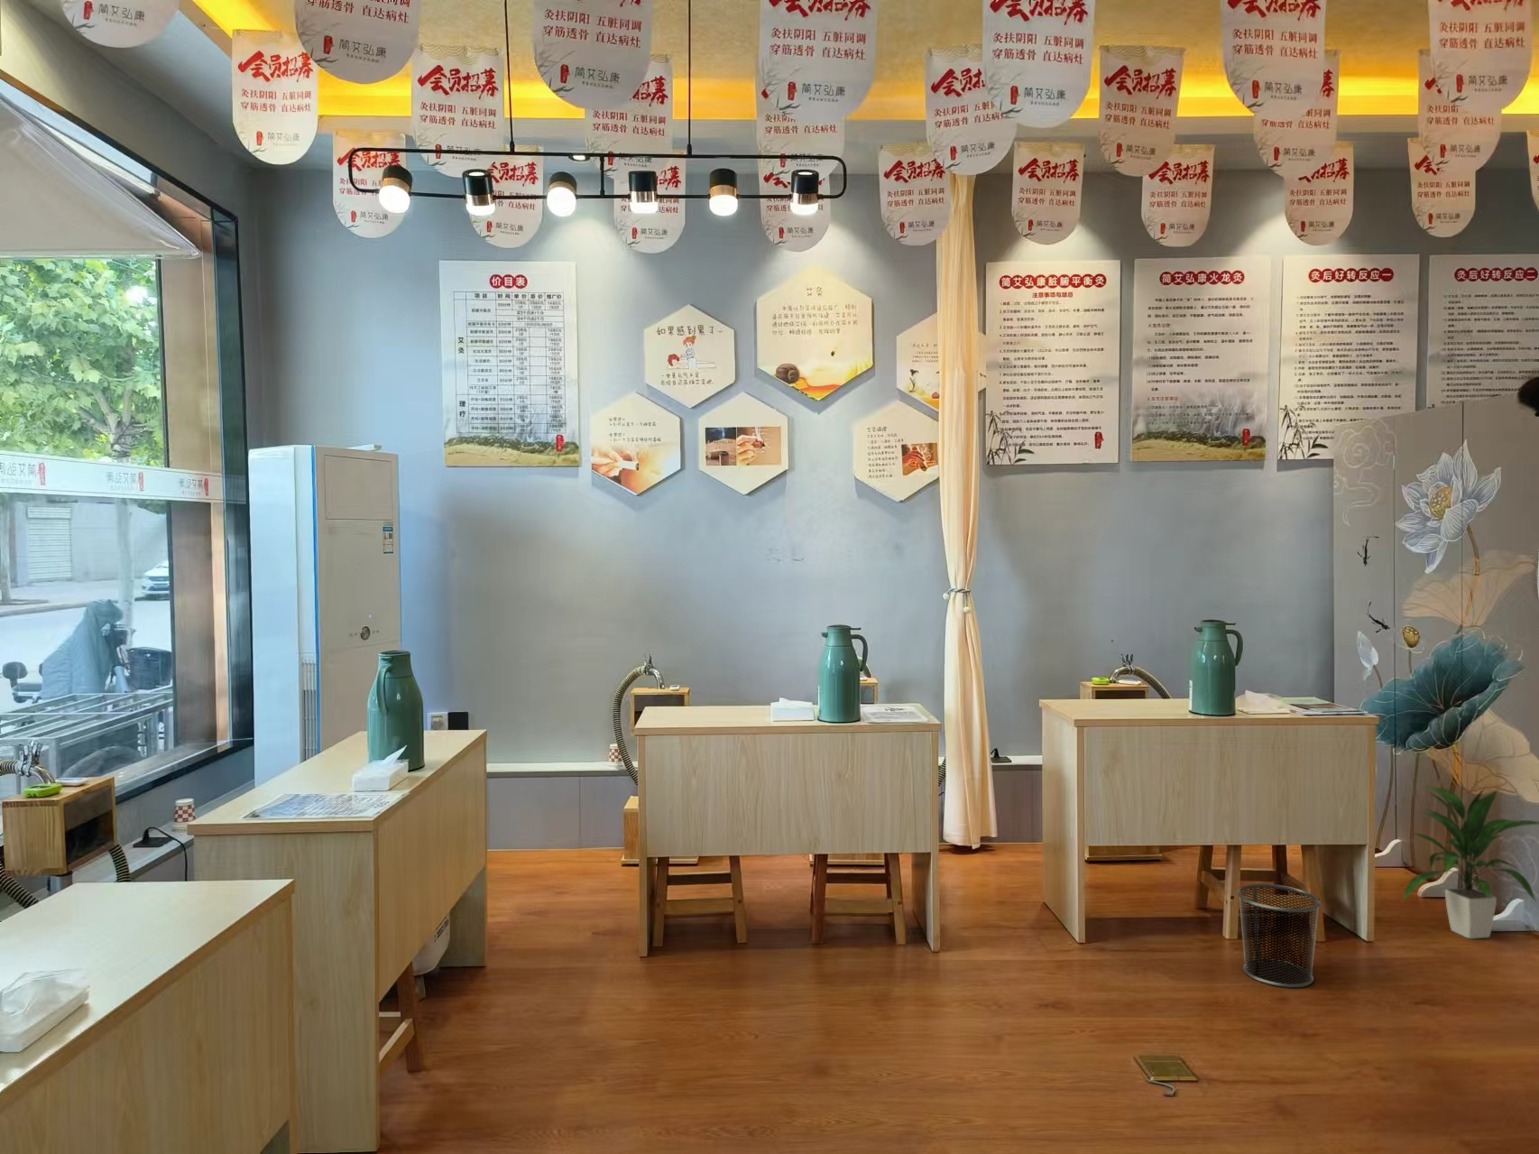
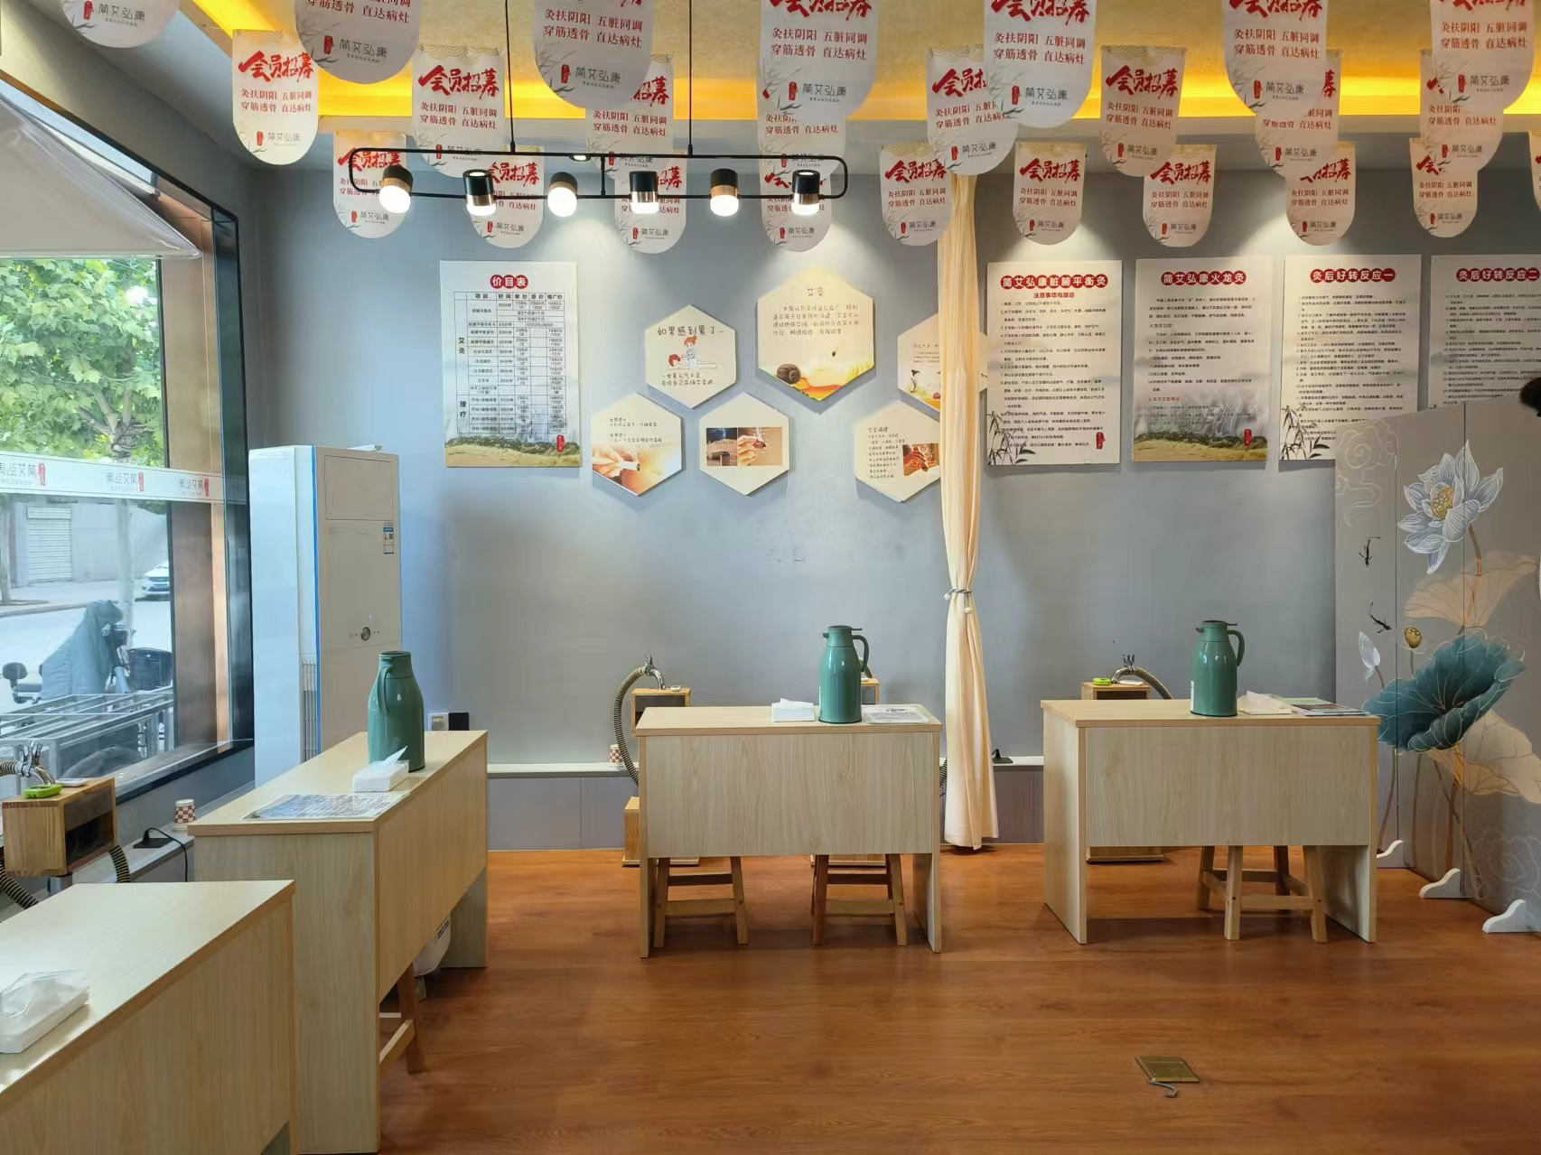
- waste bin [1236,884,1322,989]
- indoor plant [1400,783,1539,941]
